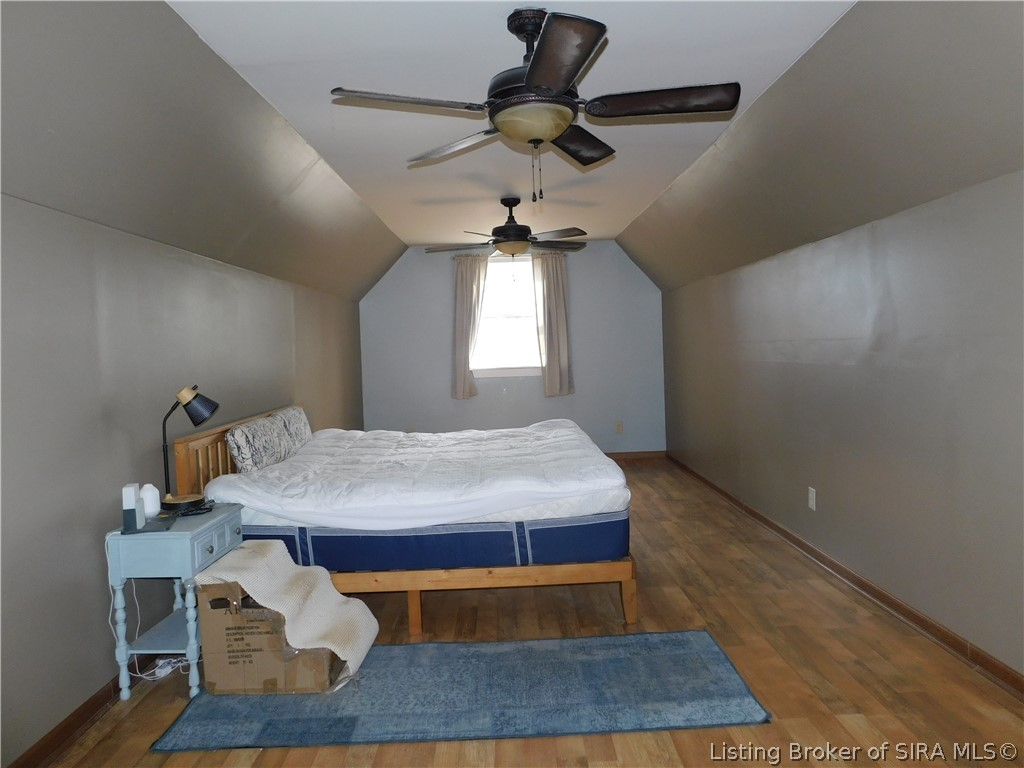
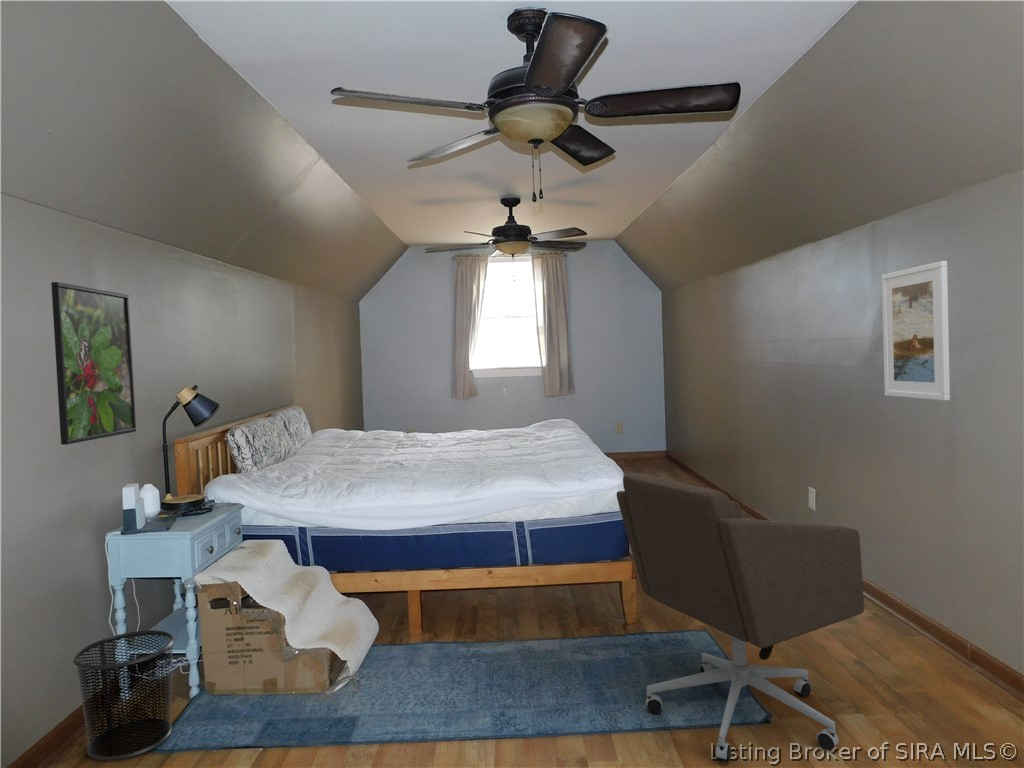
+ waste bin [72,629,176,762]
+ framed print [50,281,137,446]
+ office chair [616,472,865,763]
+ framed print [881,260,951,402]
